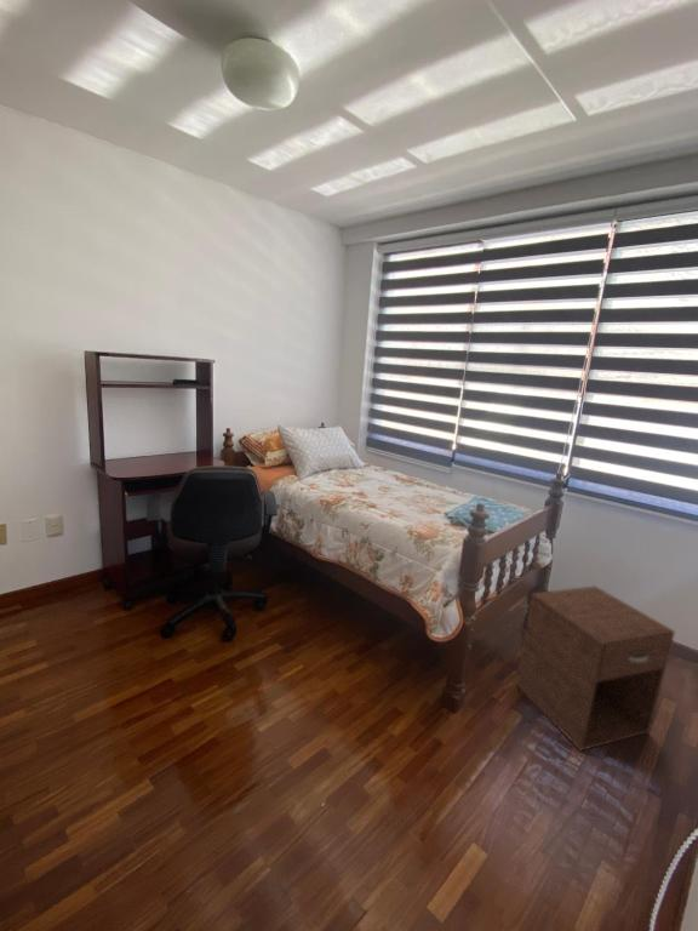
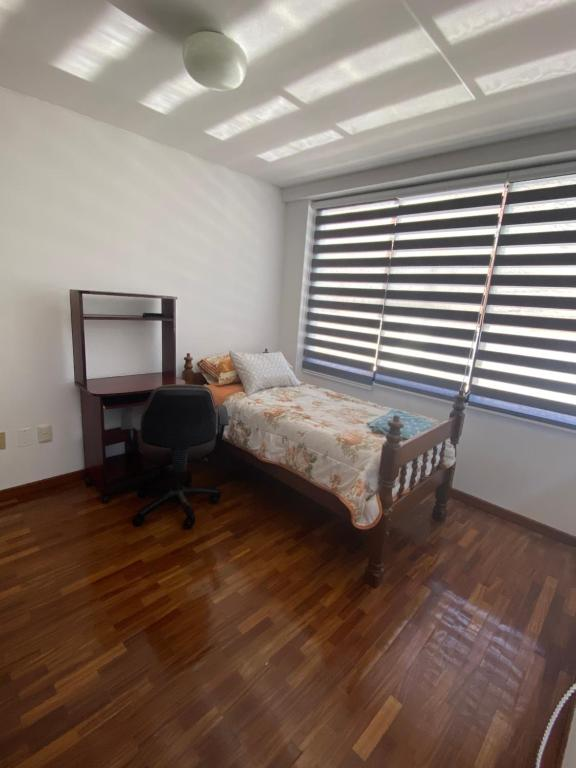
- nightstand [515,586,676,753]
